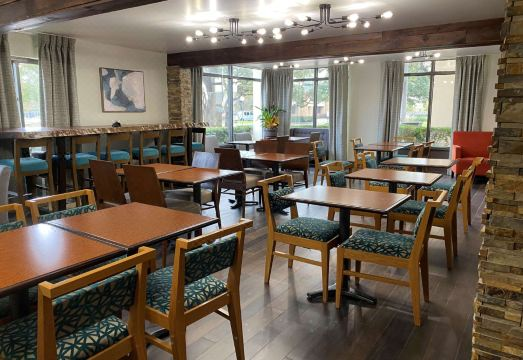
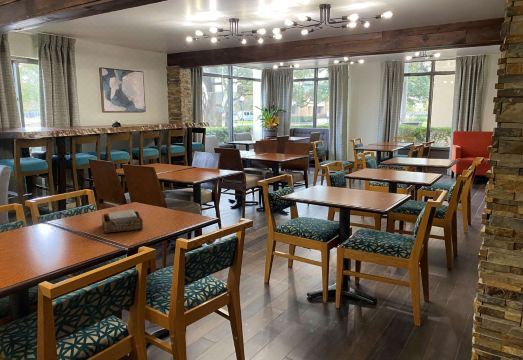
+ napkin holder [101,208,144,234]
